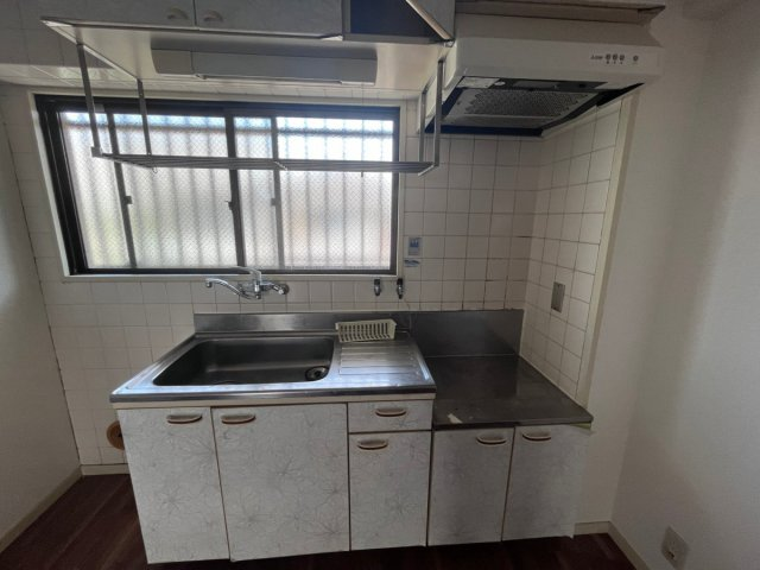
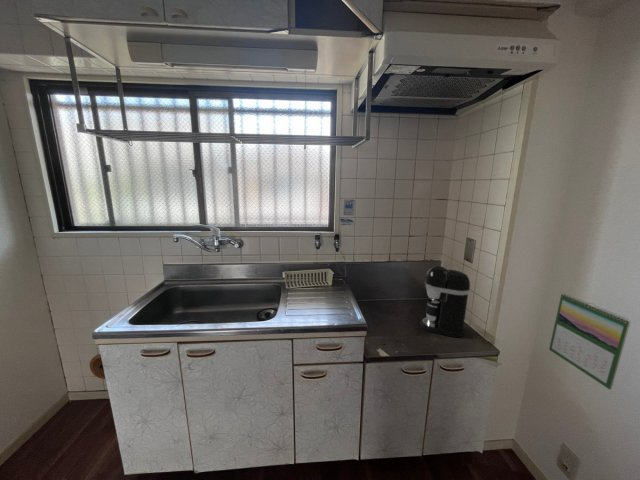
+ calendar [548,291,632,391]
+ coffee maker [419,265,471,338]
